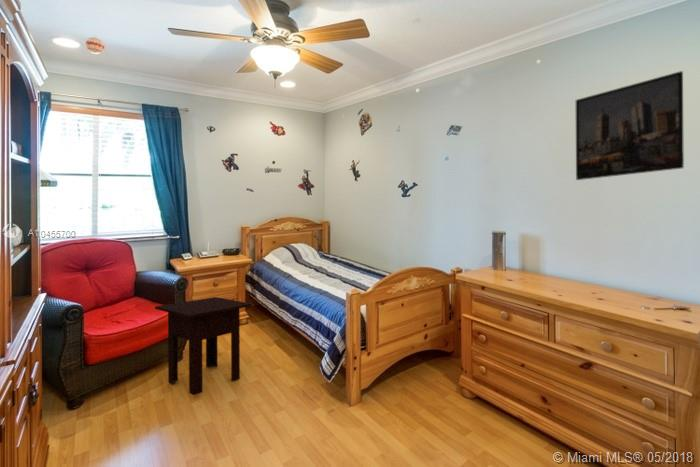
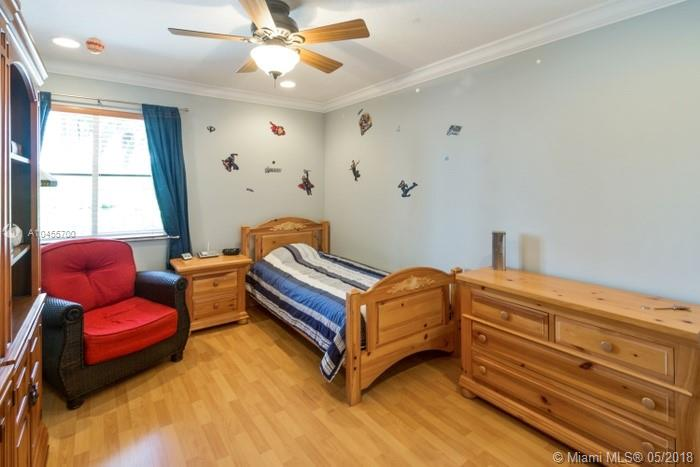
- side table [154,296,253,396]
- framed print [575,70,685,181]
